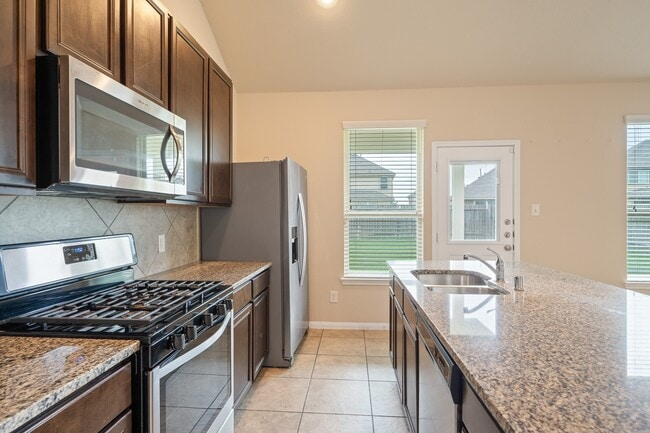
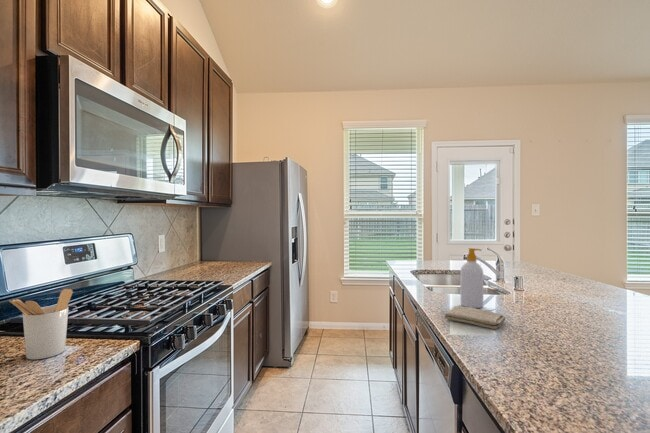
+ soap bottle [459,247,484,309]
+ washcloth [443,305,506,330]
+ utensil holder [8,288,74,360]
